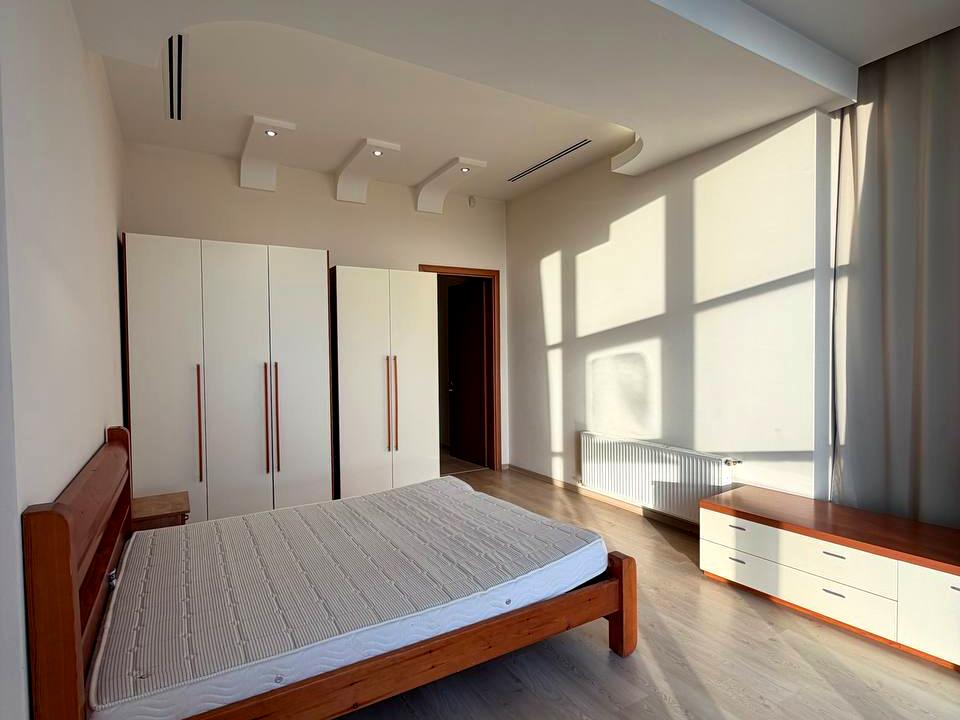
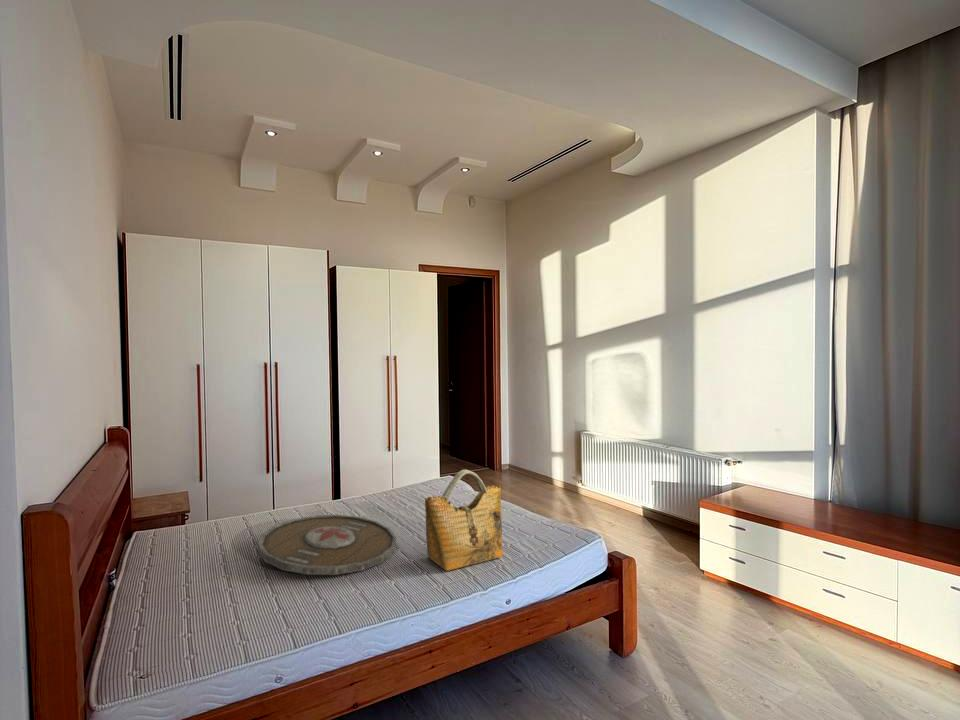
+ serving tray [257,514,397,576]
+ grocery bag [424,469,503,572]
